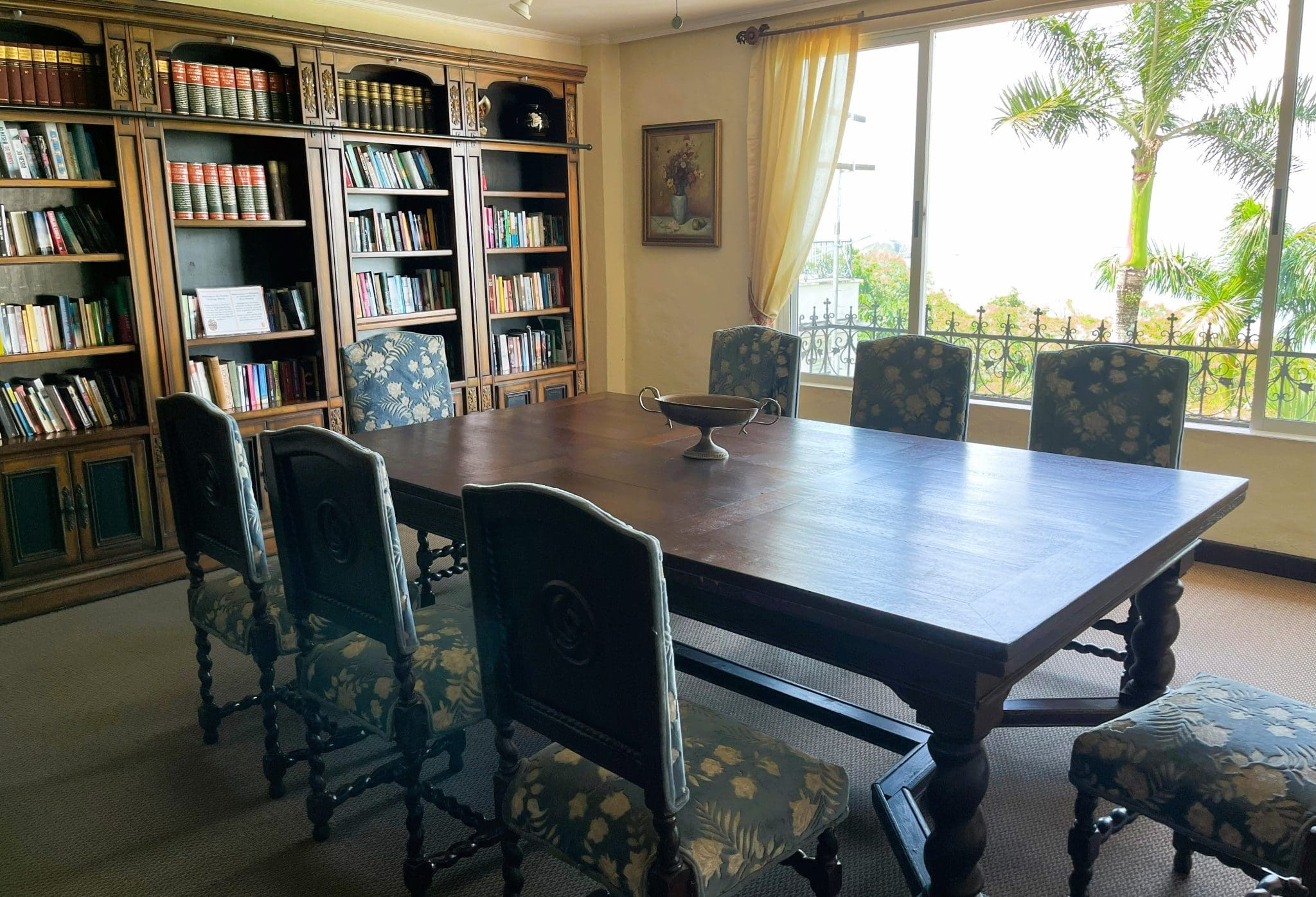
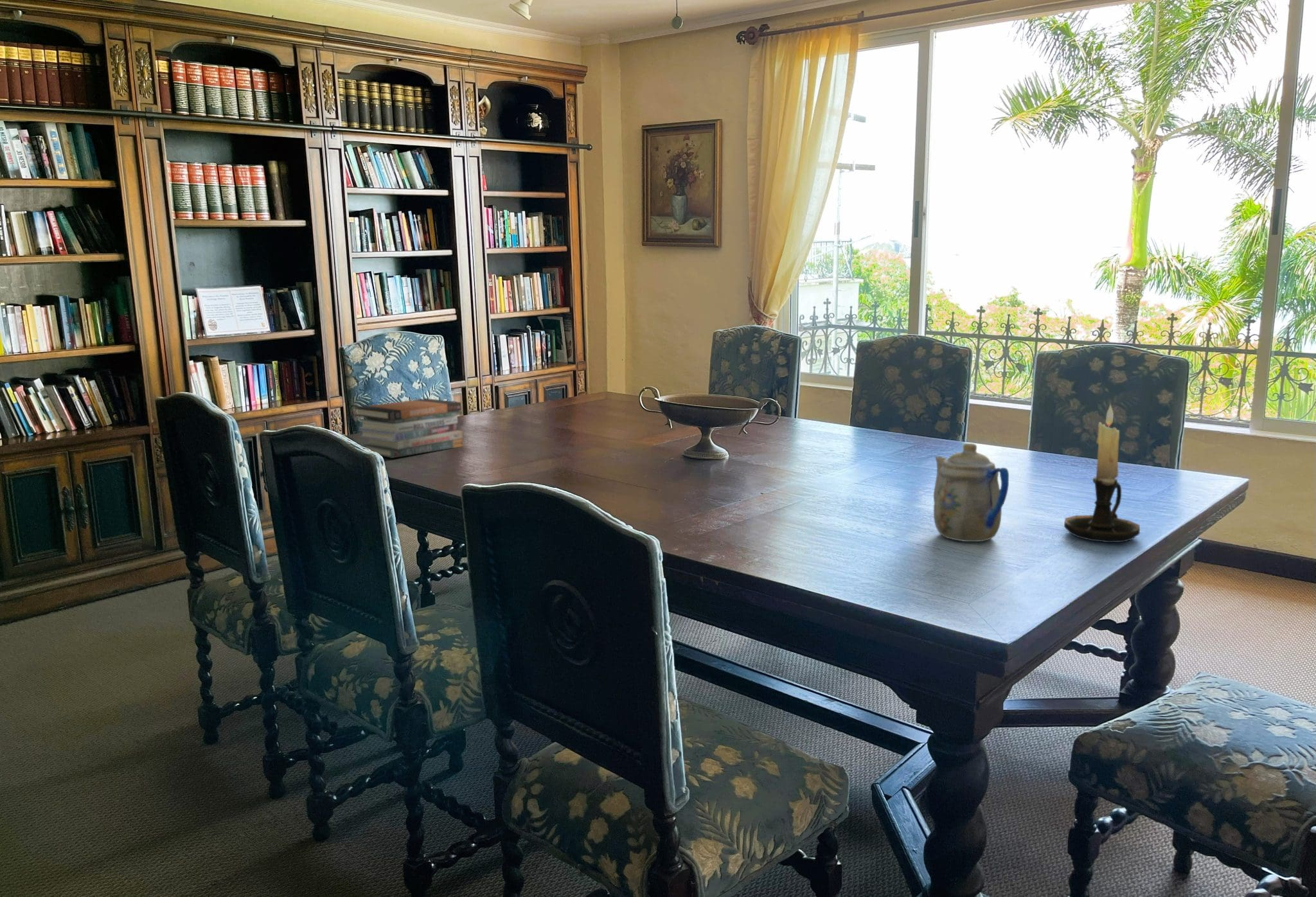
+ teapot [933,443,1009,542]
+ book stack [353,398,464,459]
+ candle holder [1063,404,1141,543]
